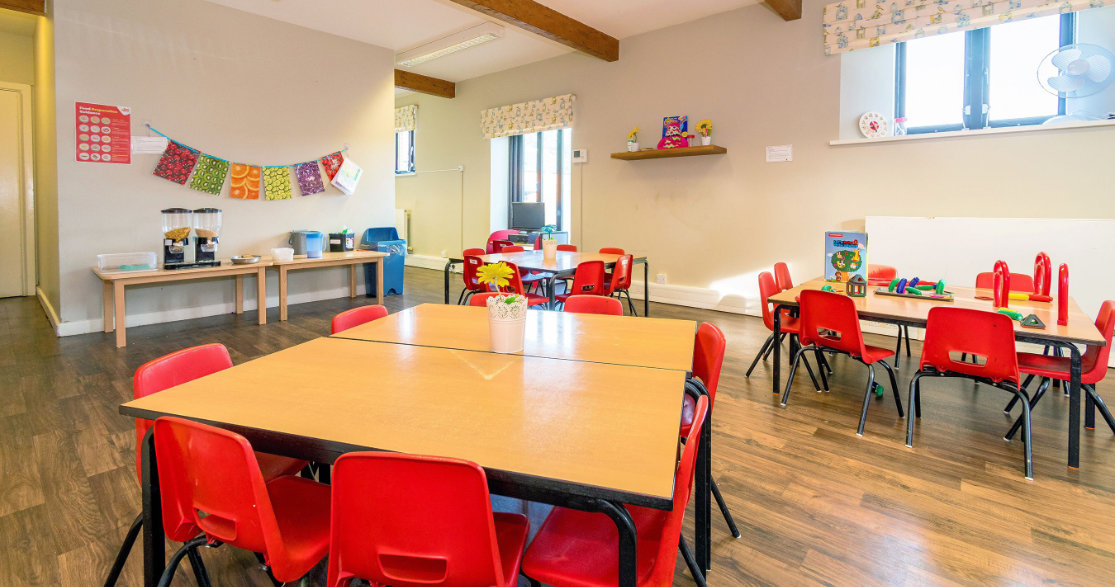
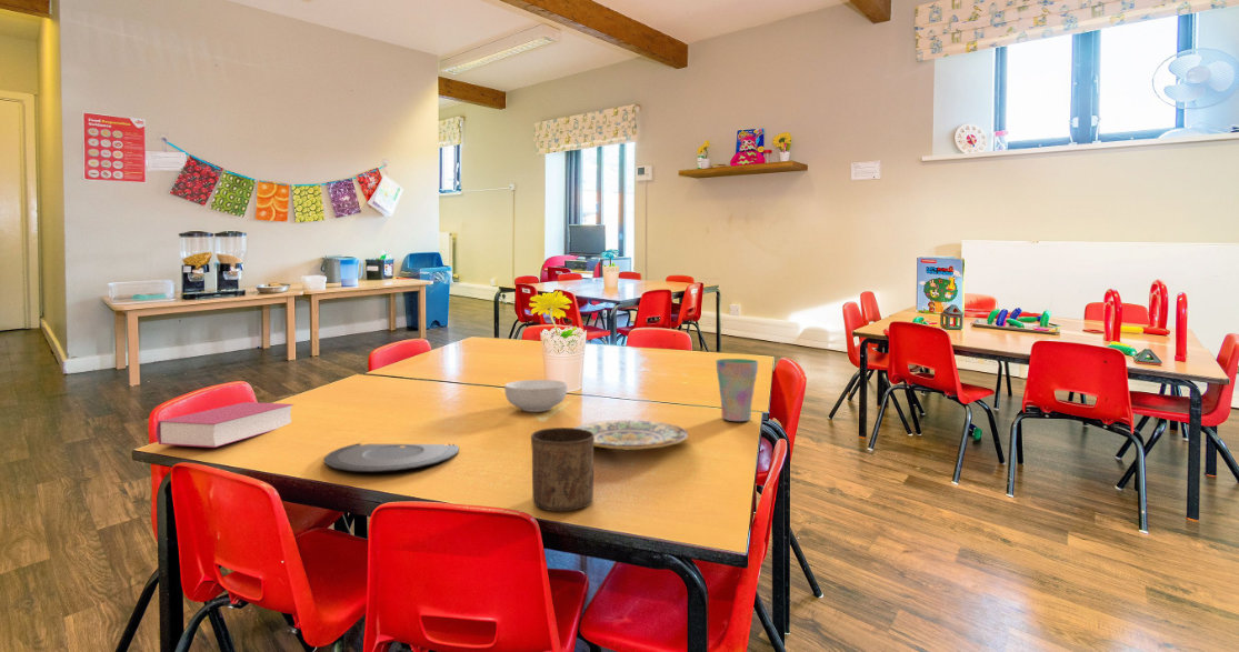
+ cup [530,427,594,512]
+ book [156,401,294,449]
+ plate [322,442,460,473]
+ plate [573,419,689,451]
+ cereal bowl [503,379,568,413]
+ cup [715,358,759,422]
